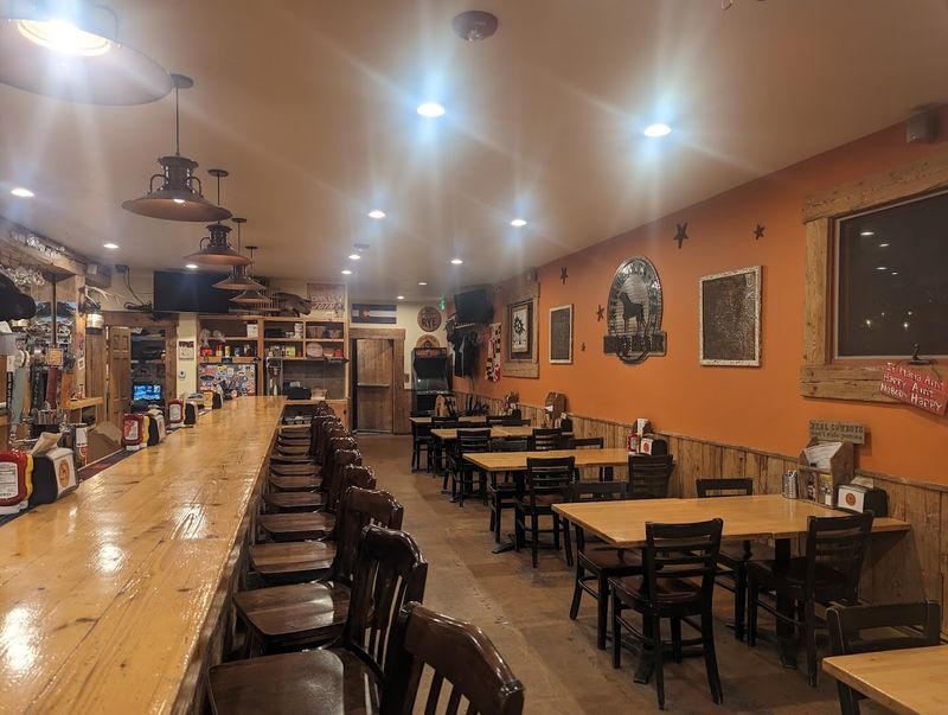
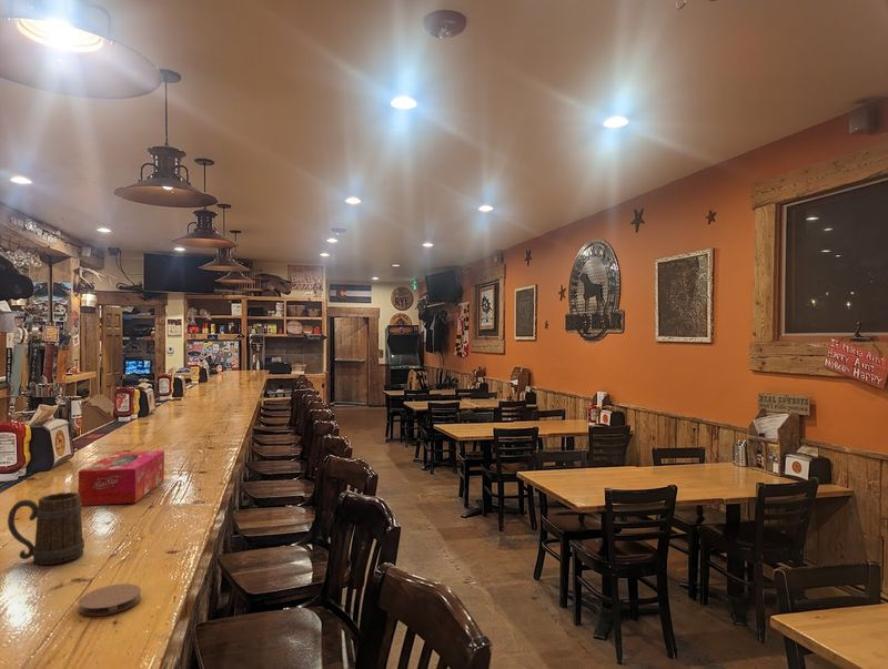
+ coaster [78,582,142,617]
+ tissue box [78,449,165,507]
+ beer mug [7,491,85,566]
